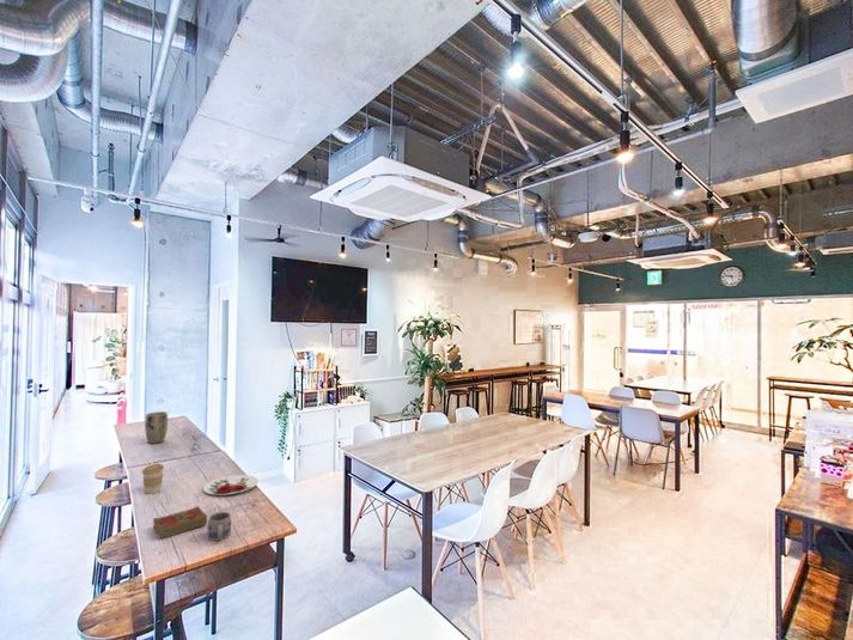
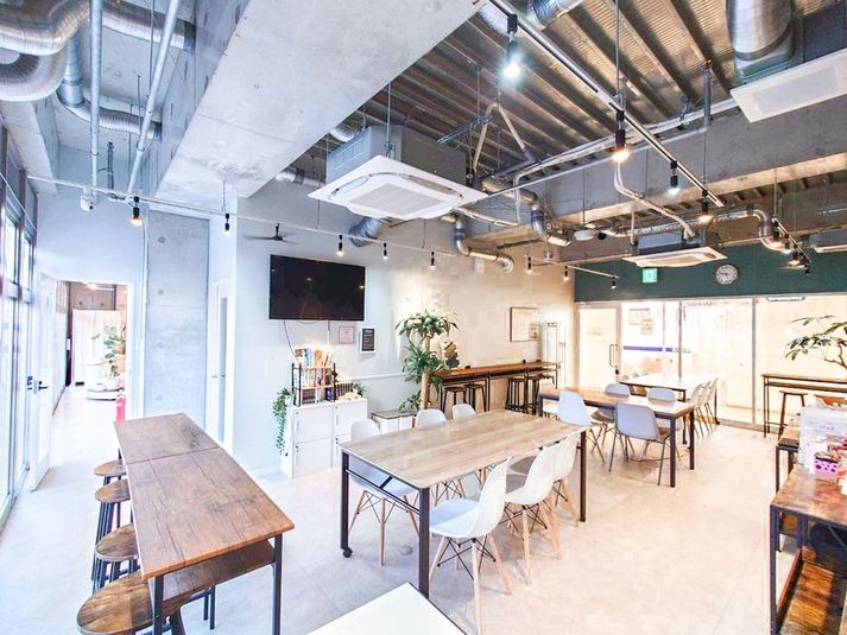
- plate [202,474,260,496]
- plant pot [144,410,169,445]
- book [152,505,208,540]
- coffee cup [141,463,165,495]
- mug [206,511,232,542]
